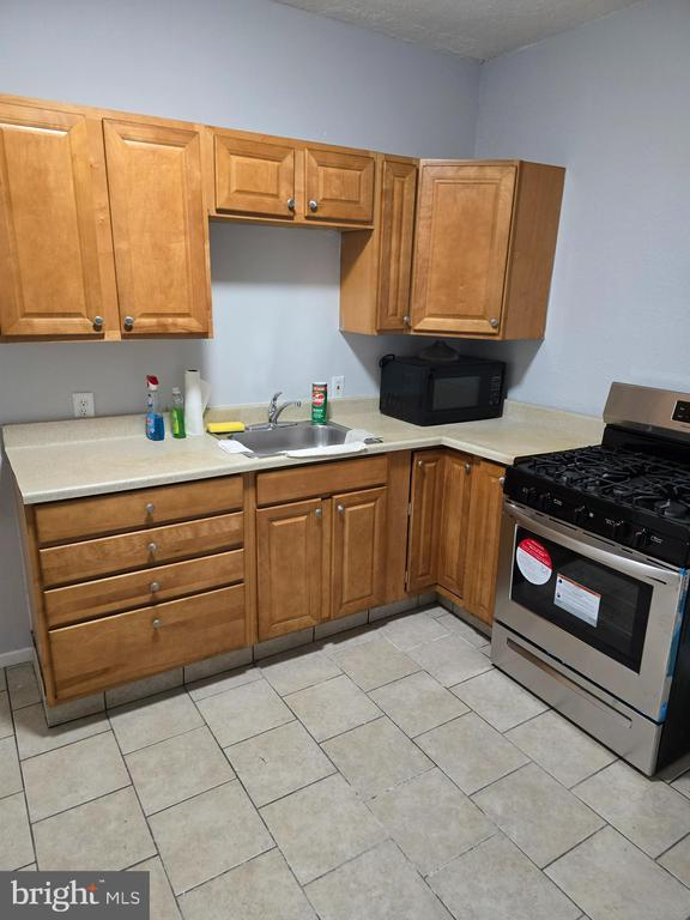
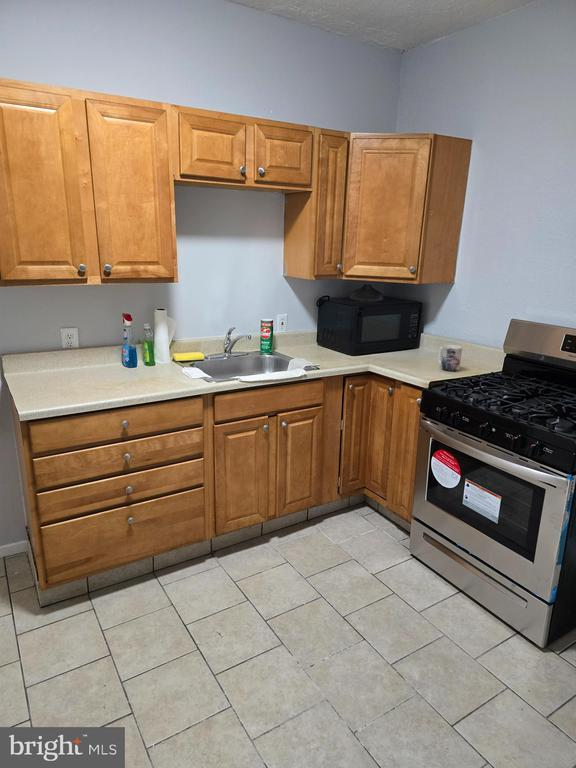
+ mug [437,344,463,372]
